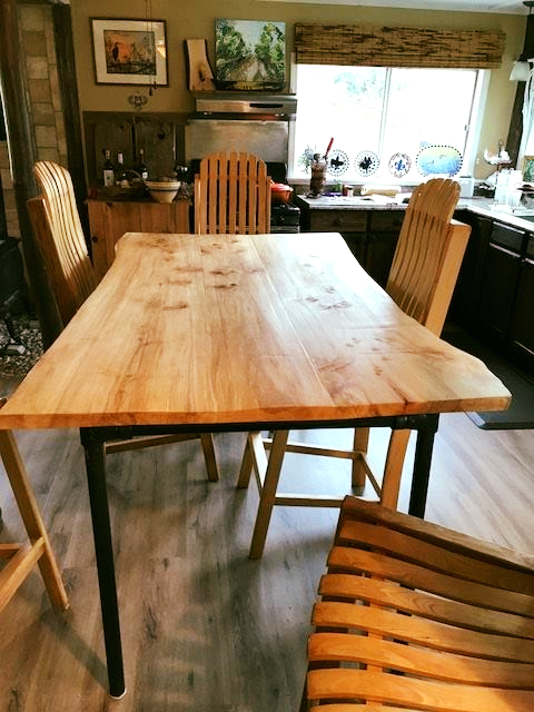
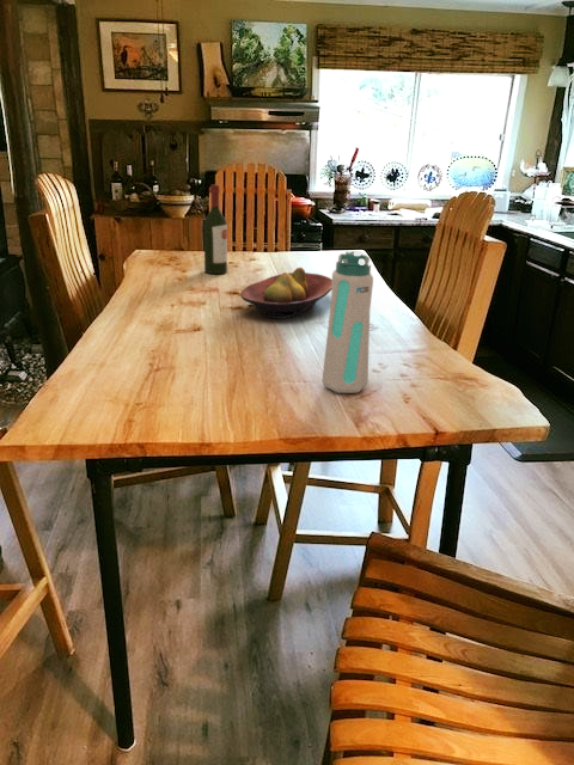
+ wine bottle [203,184,228,275]
+ fruit bowl [239,267,332,320]
+ water bottle [320,250,374,394]
